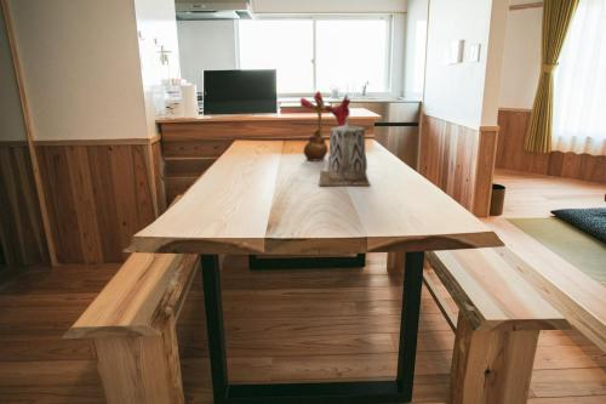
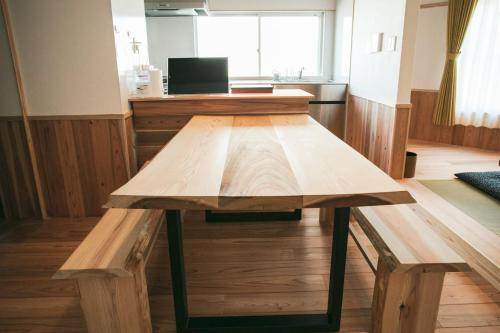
- teapot [318,116,371,187]
- flower [298,90,351,161]
